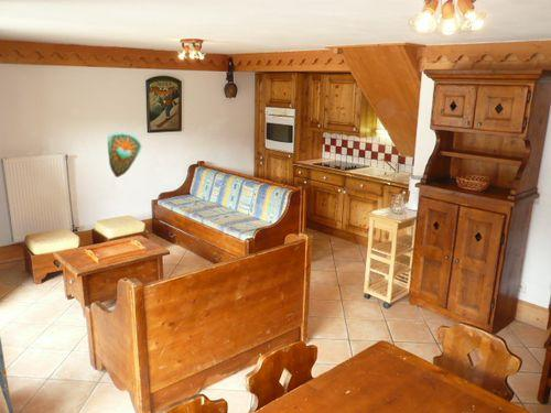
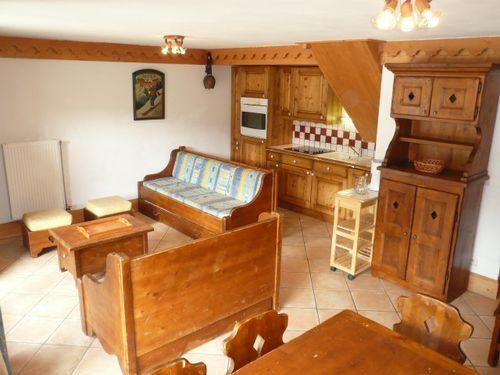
- decorative shield [107,131,143,178]
